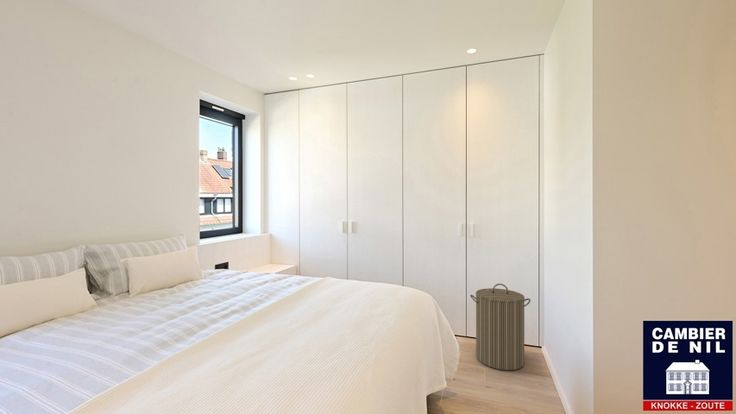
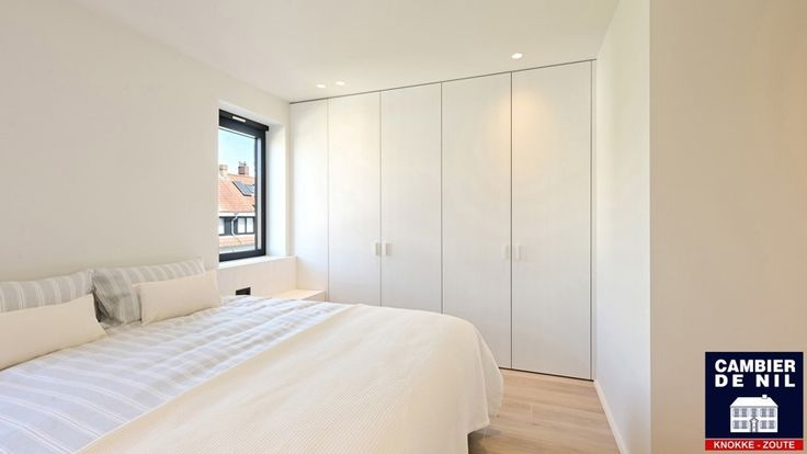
- laundry hamper [469,283,532,371]
